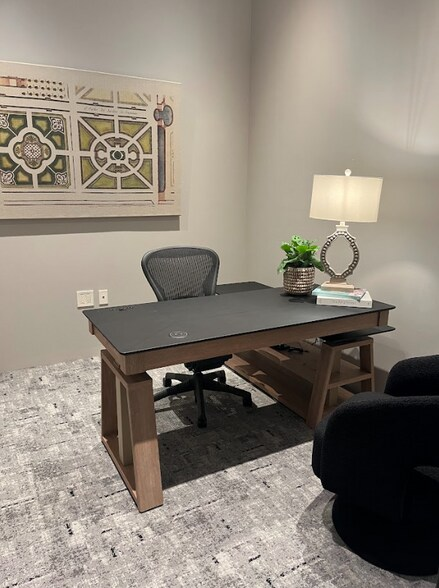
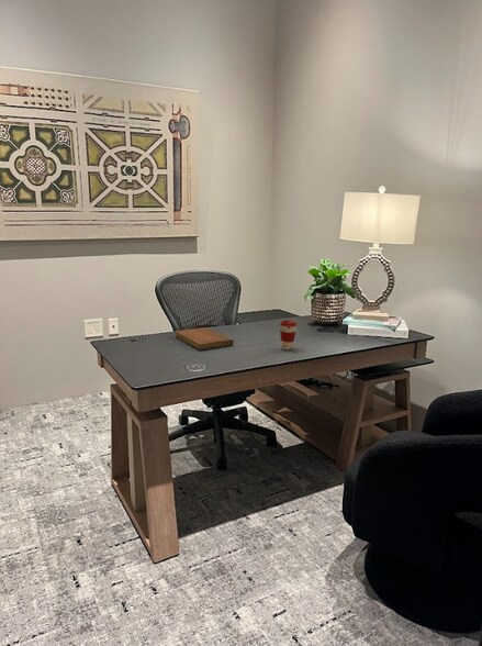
+ coffee cup [279,320,298,350]
+ notebook [175,326,235,350]
